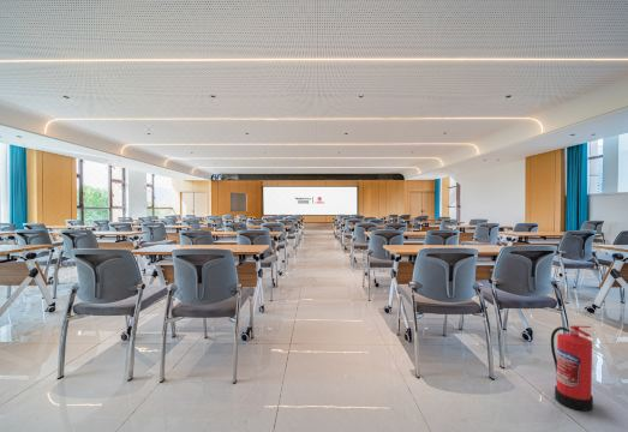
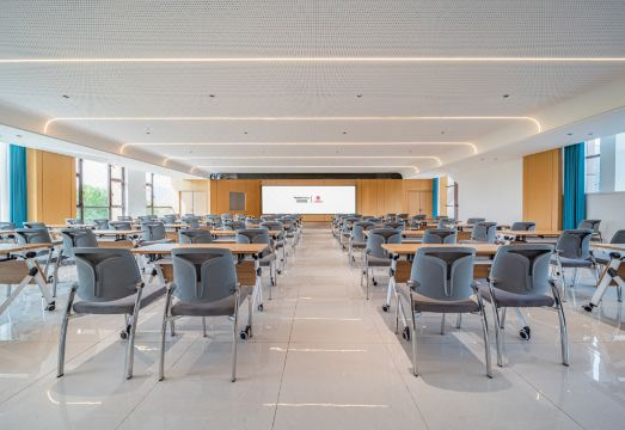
- fire extinguisher [550,325,594,413]
